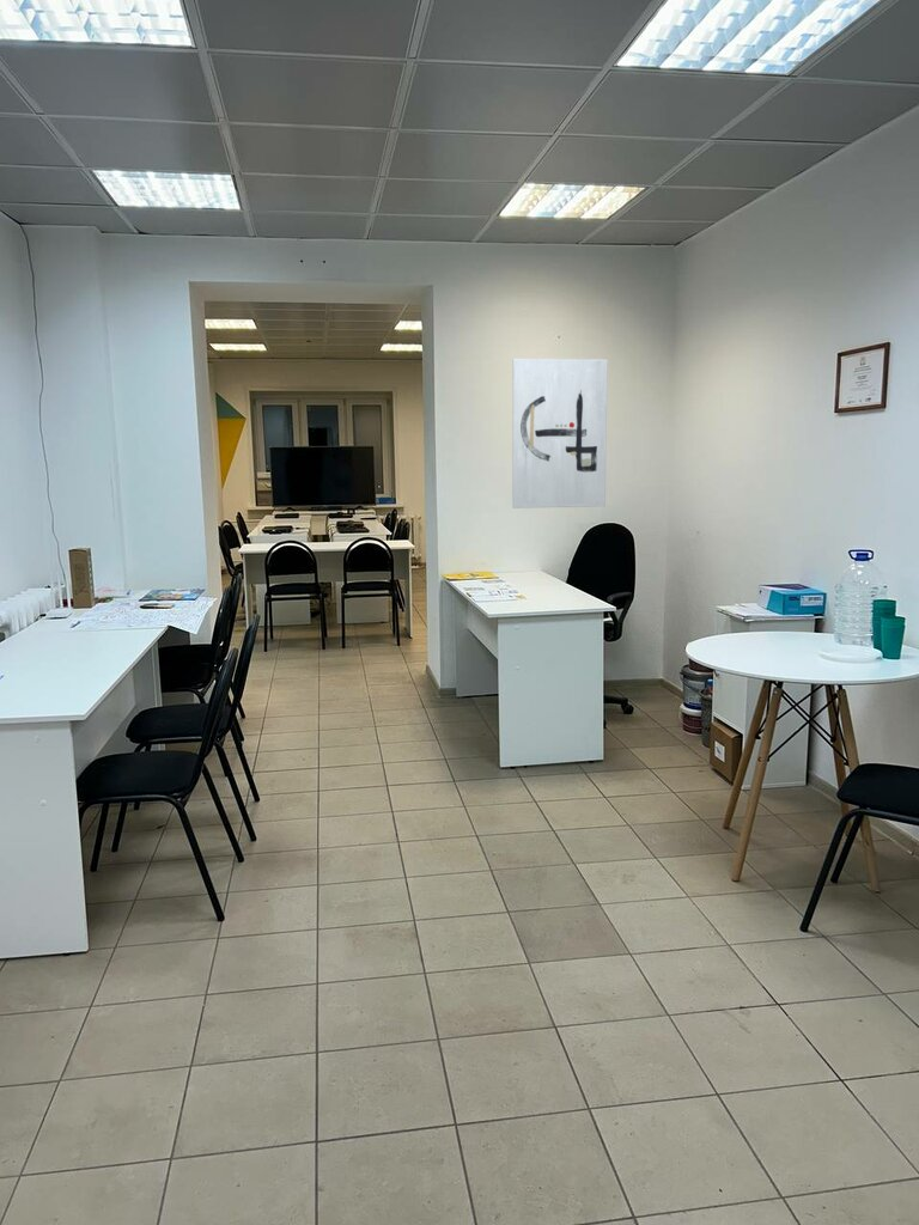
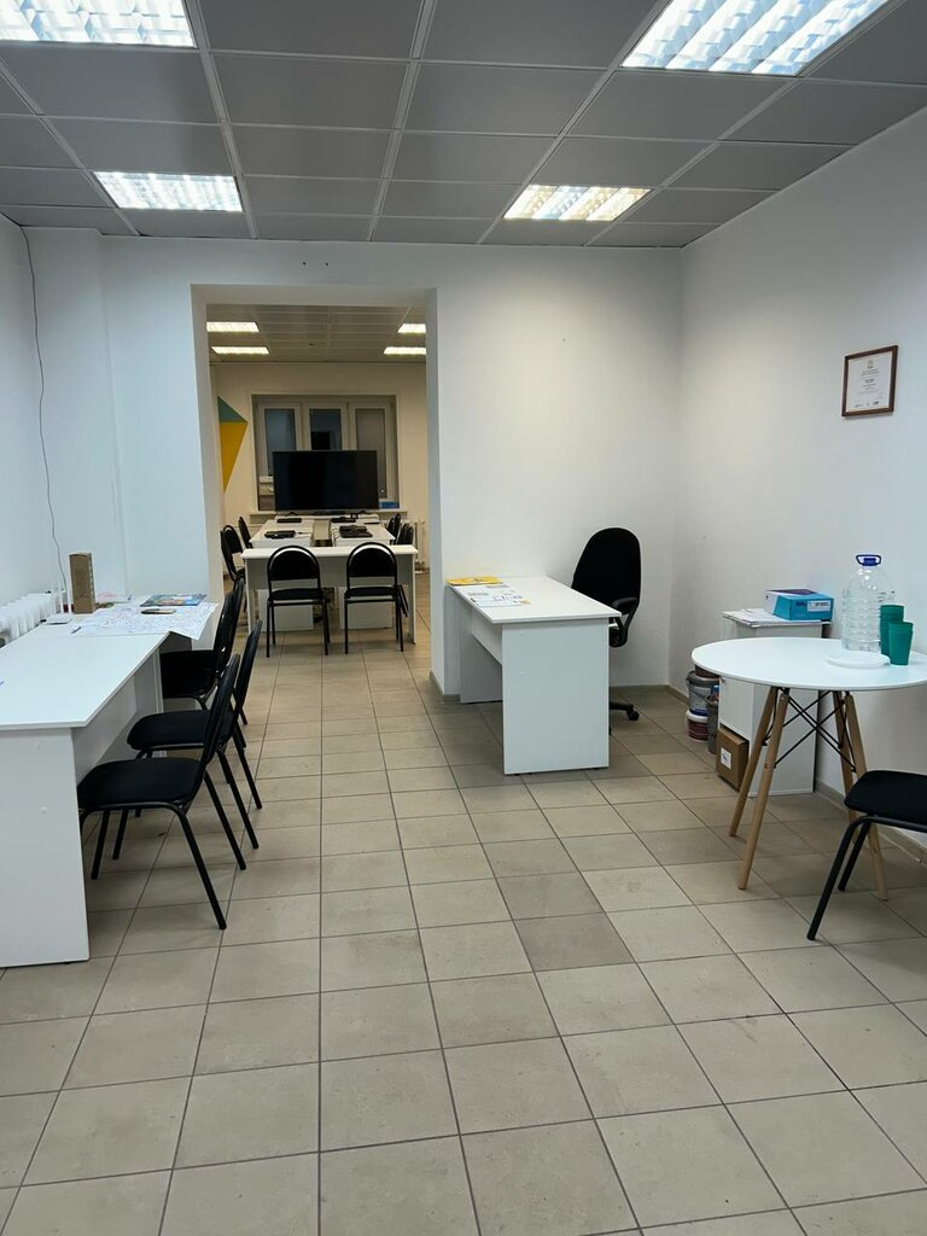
- wall art [511,358,609,510]
